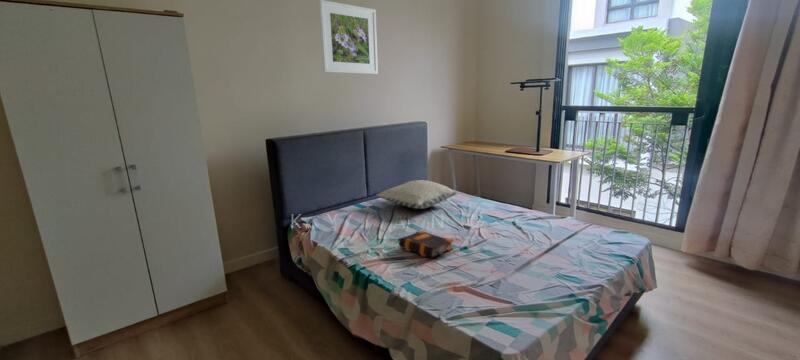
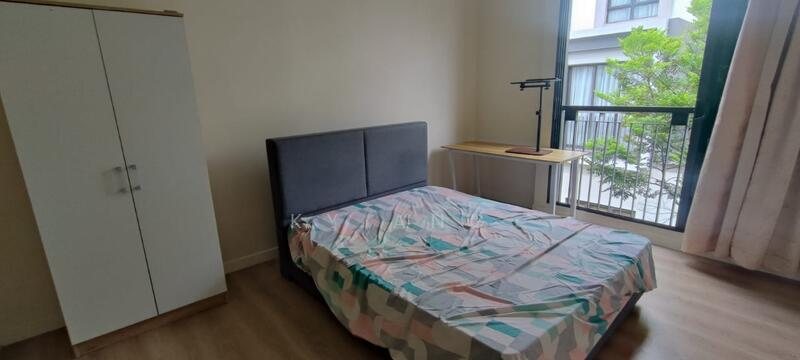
- pillow [375,179,458,210]
- bible [398,229,455,259]
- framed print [318,0,379,75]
